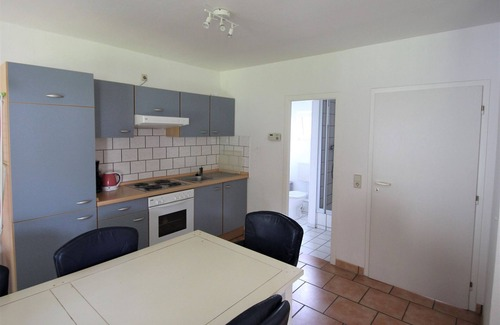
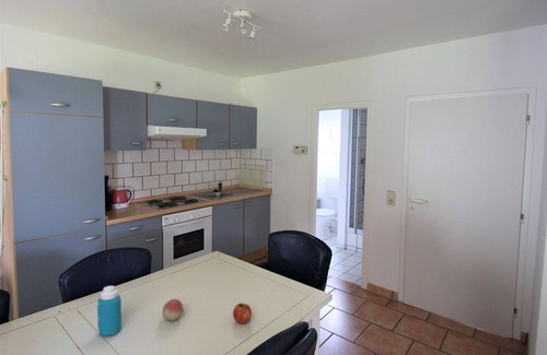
+ fruit [232,301,253,324]
+ fruit [162,298,184,322]
+ bottle [96,285,123,338]
